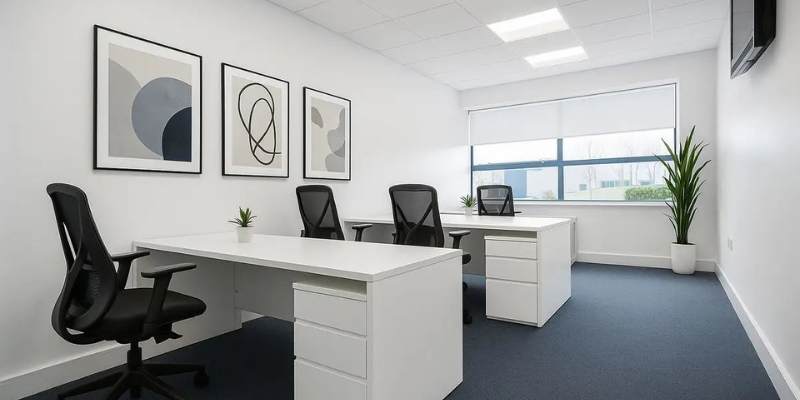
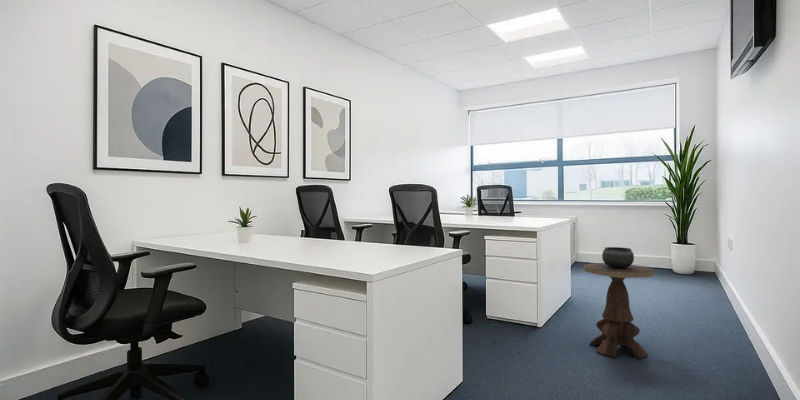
+ side table [583,246,655,360]
